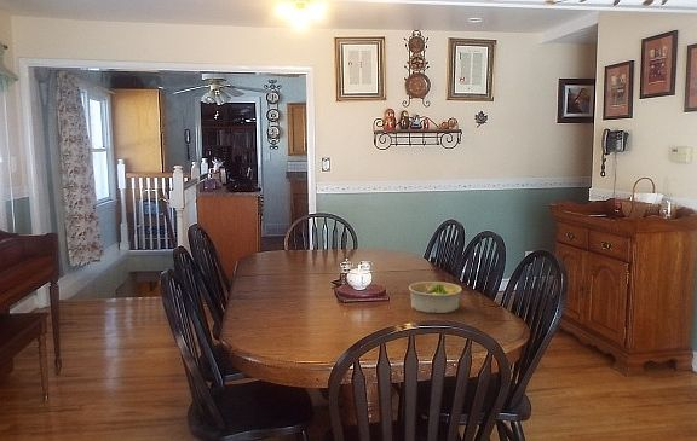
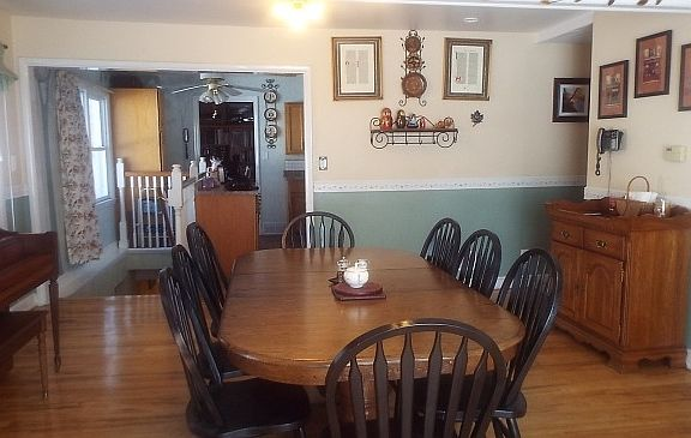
- bowl [408,280,463,314]
